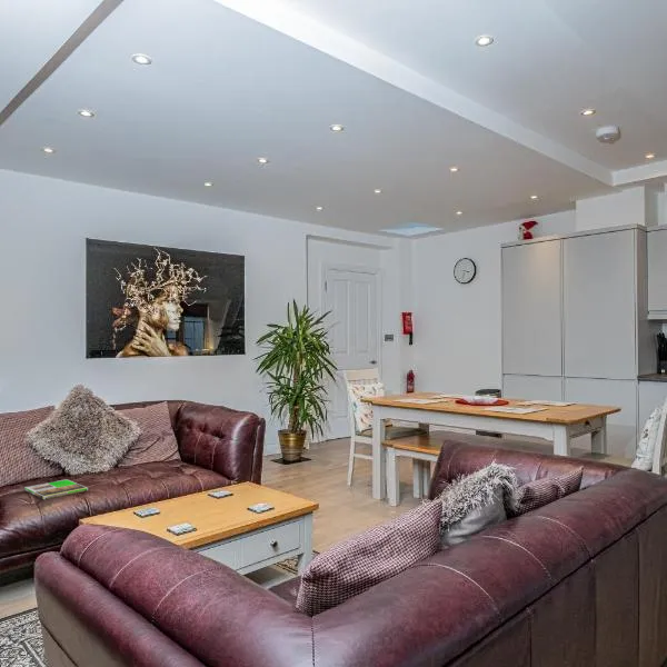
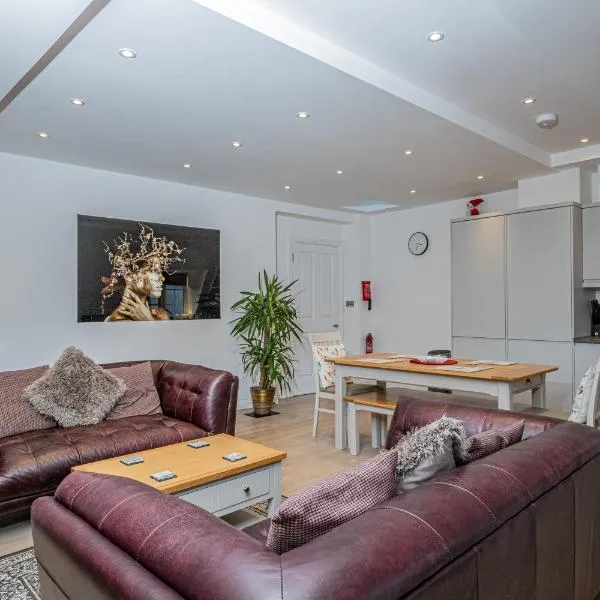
- magazine [23,478,89,500]
